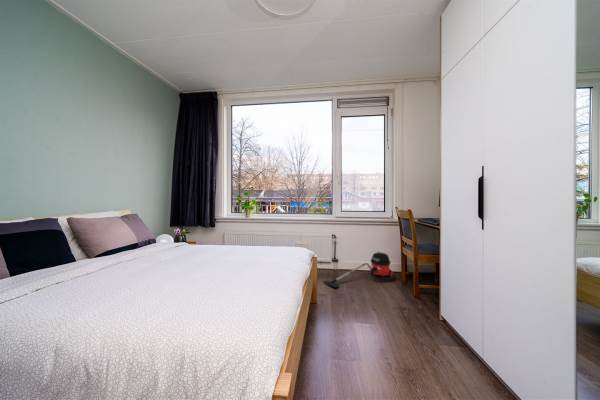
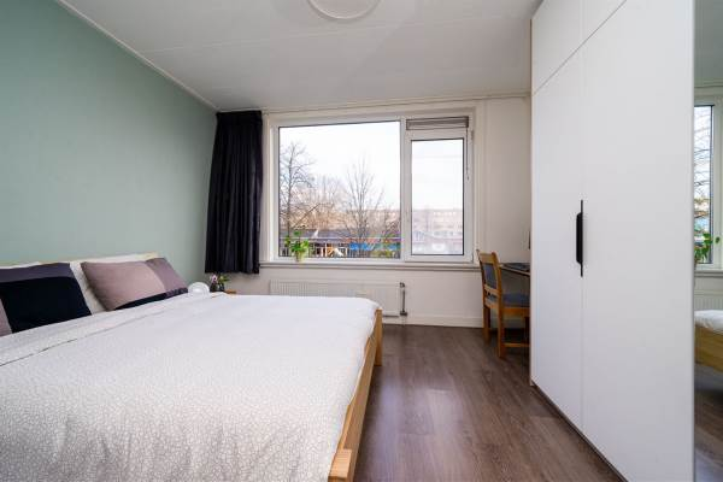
- vacuum cleaner [322,250,397,289]
